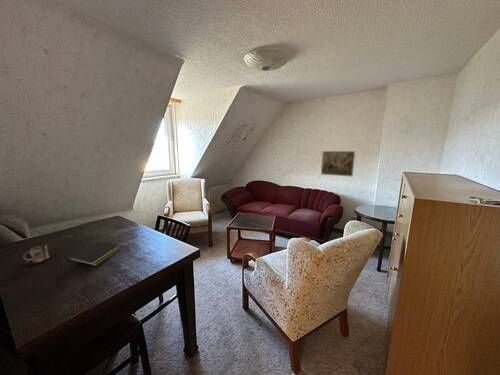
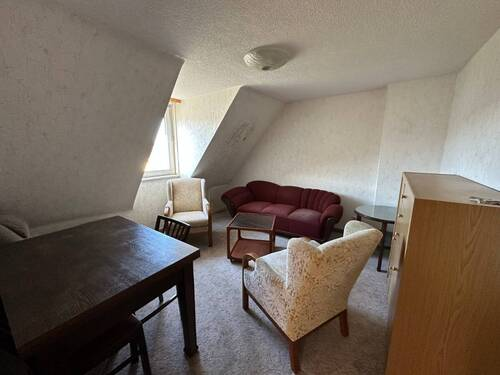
- notepad [68,240,123,267]
- mug [22,244,52,266]
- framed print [320,150,356,177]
